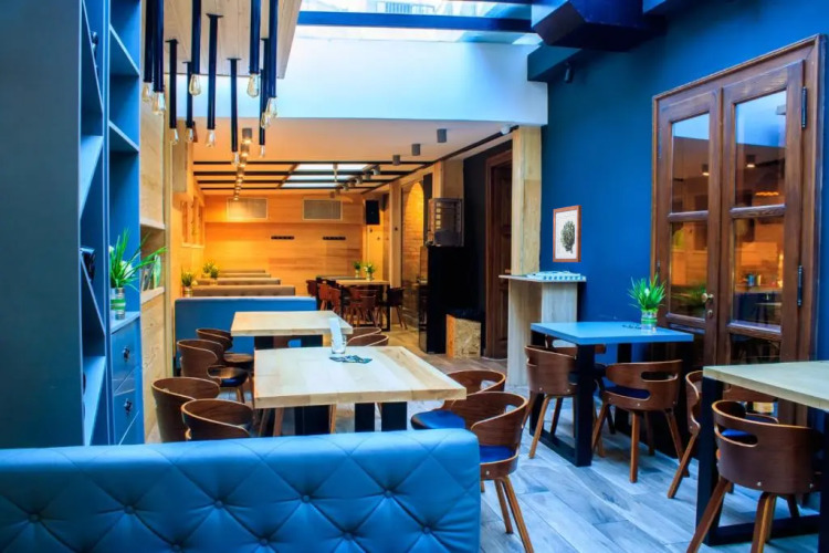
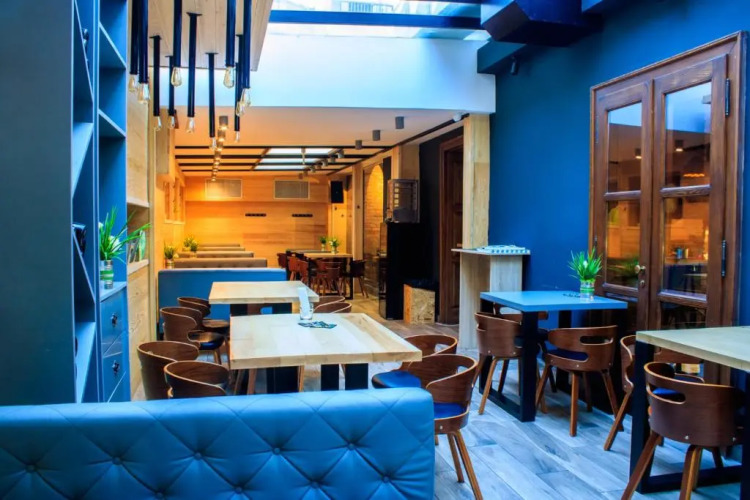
- wall art [552,205,583,263]
